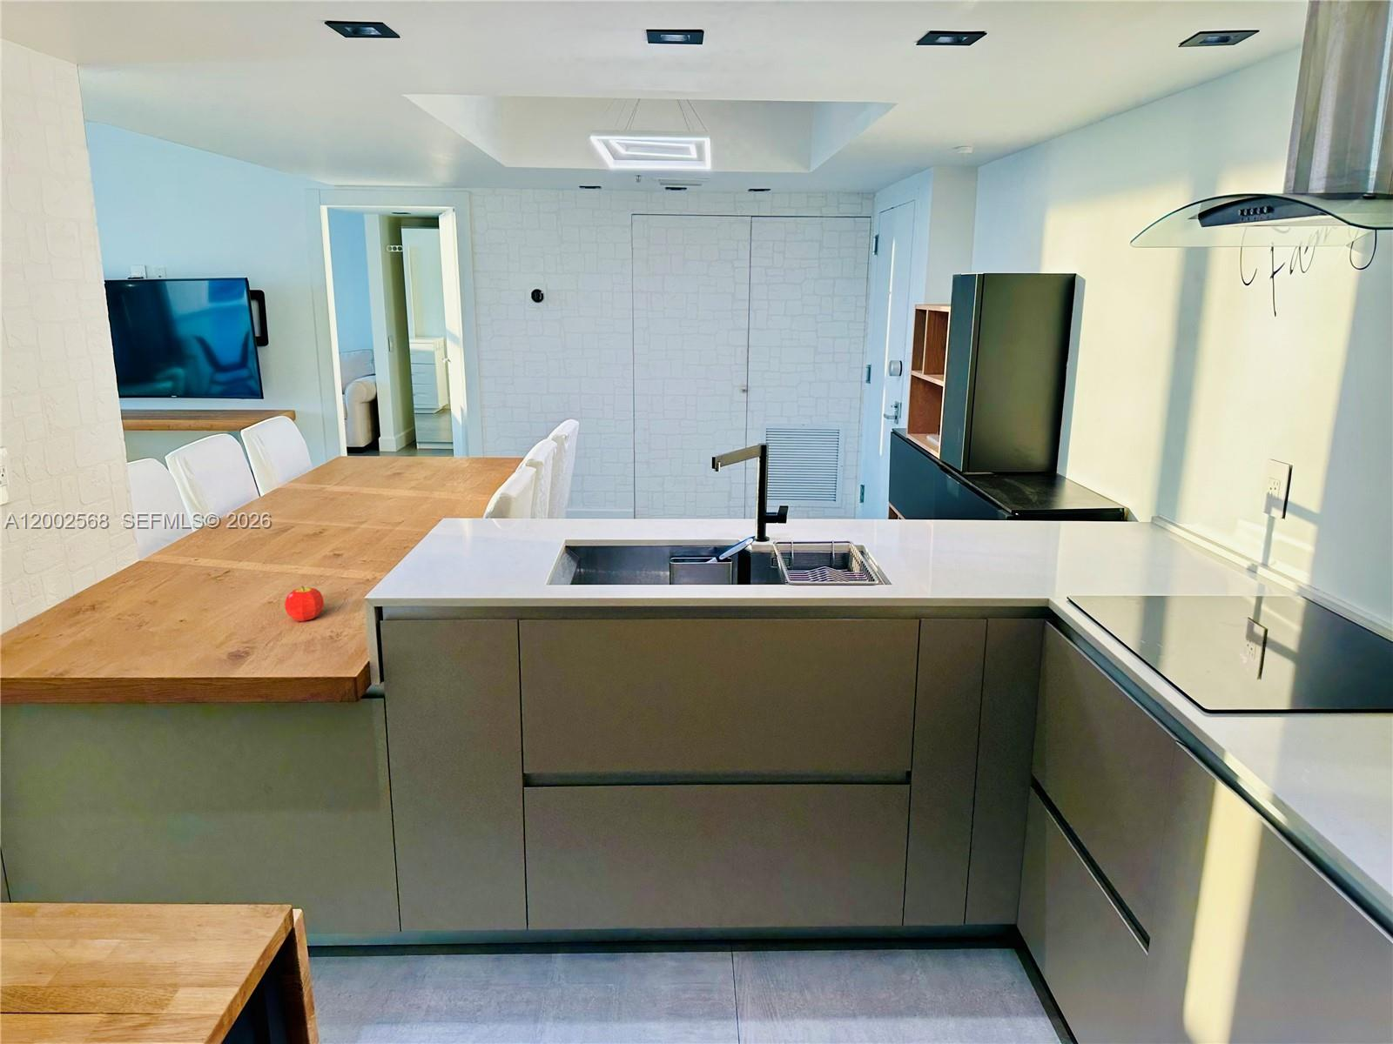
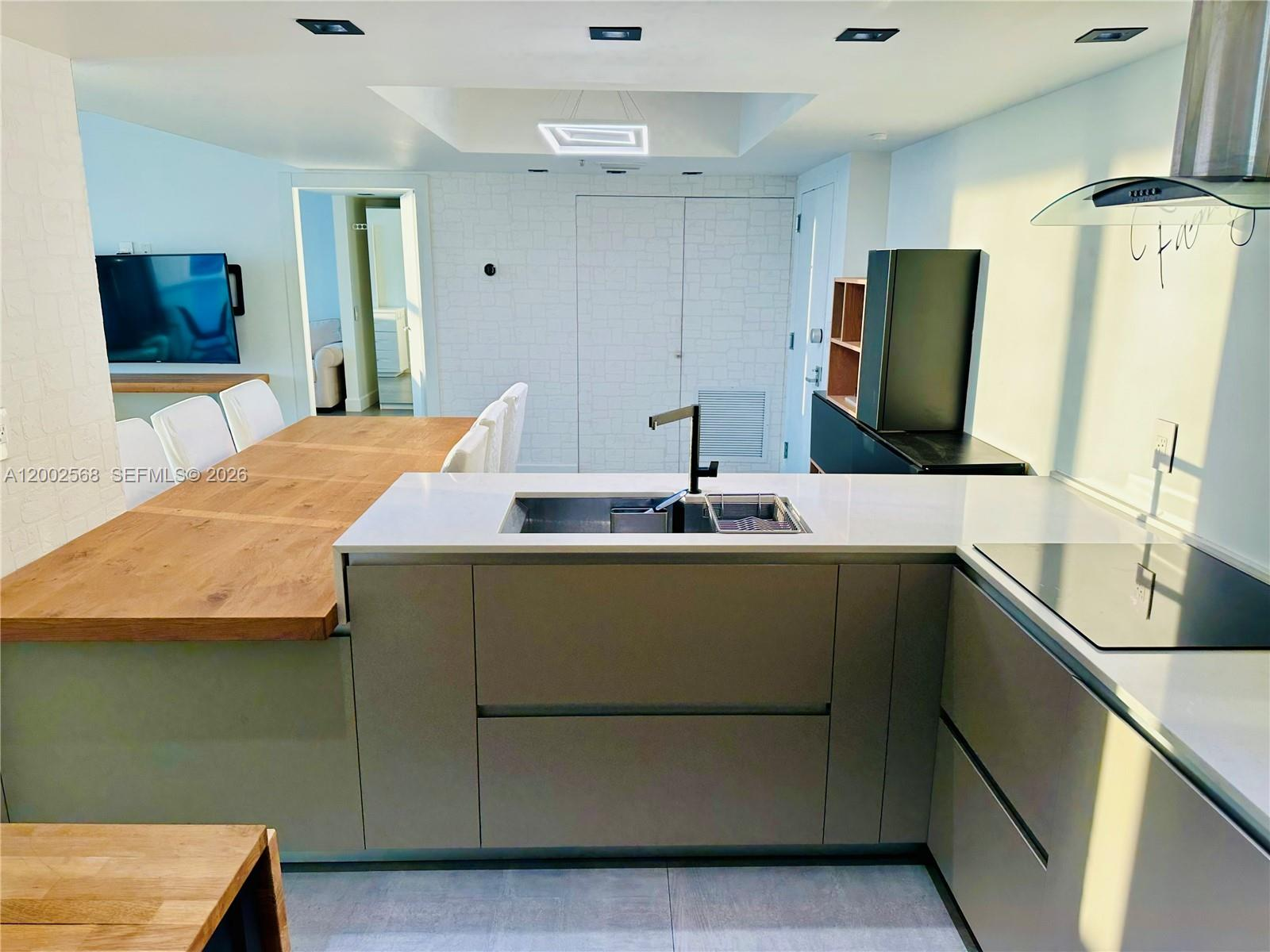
- fruit [284,586,325,622]
